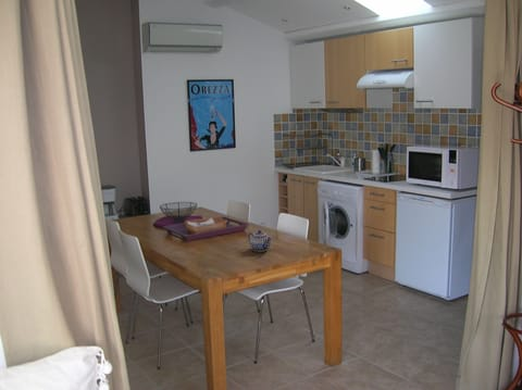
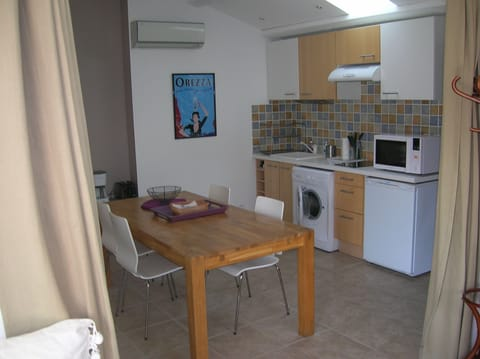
- teapot [247,229,273,252]
